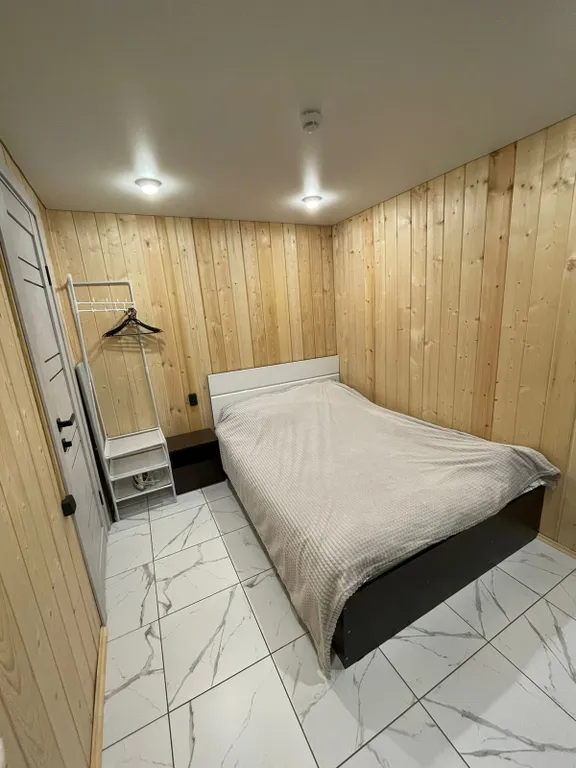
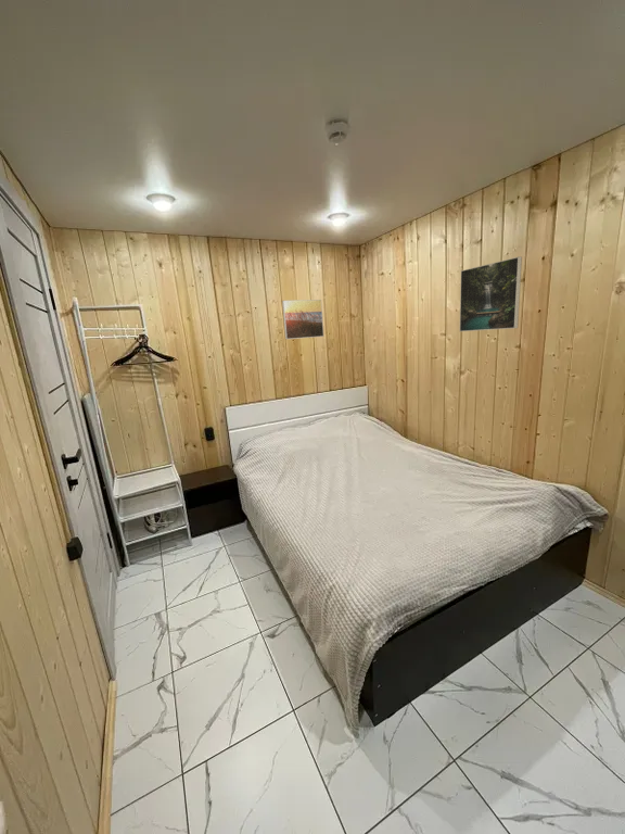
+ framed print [281,299,324,340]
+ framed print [459,255,523,332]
